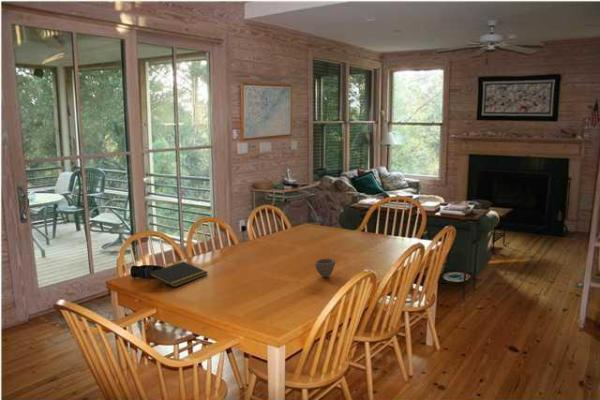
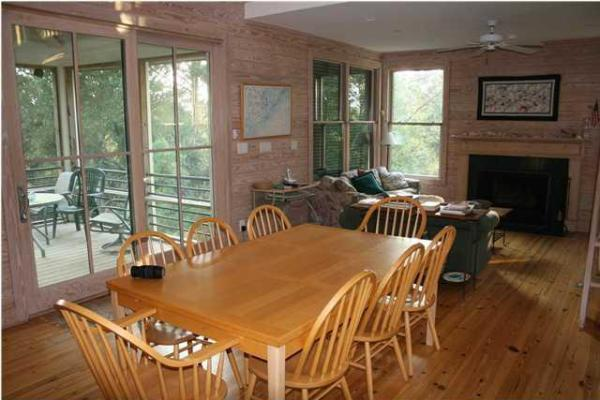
- cup [314,258,336,278]
- notepad [148,261,209,288]
